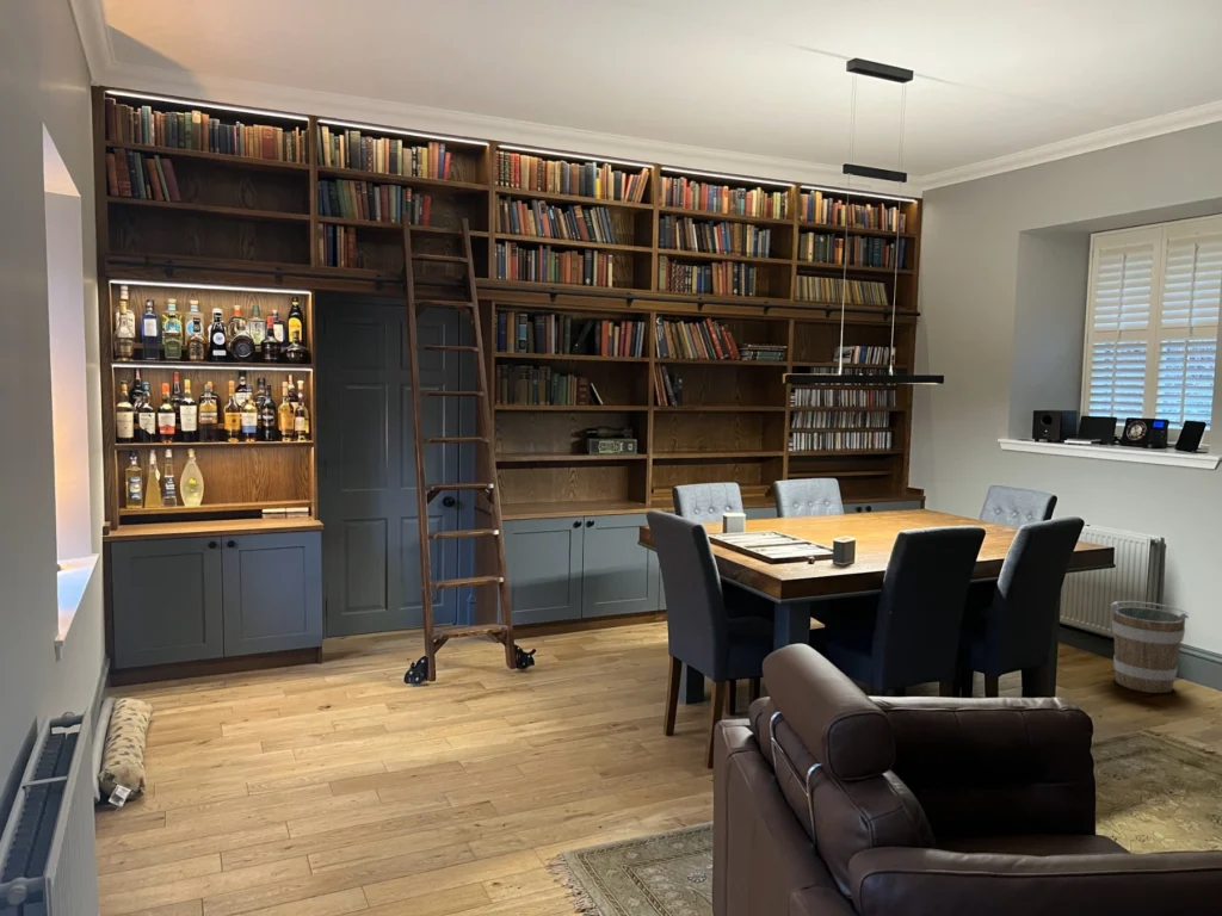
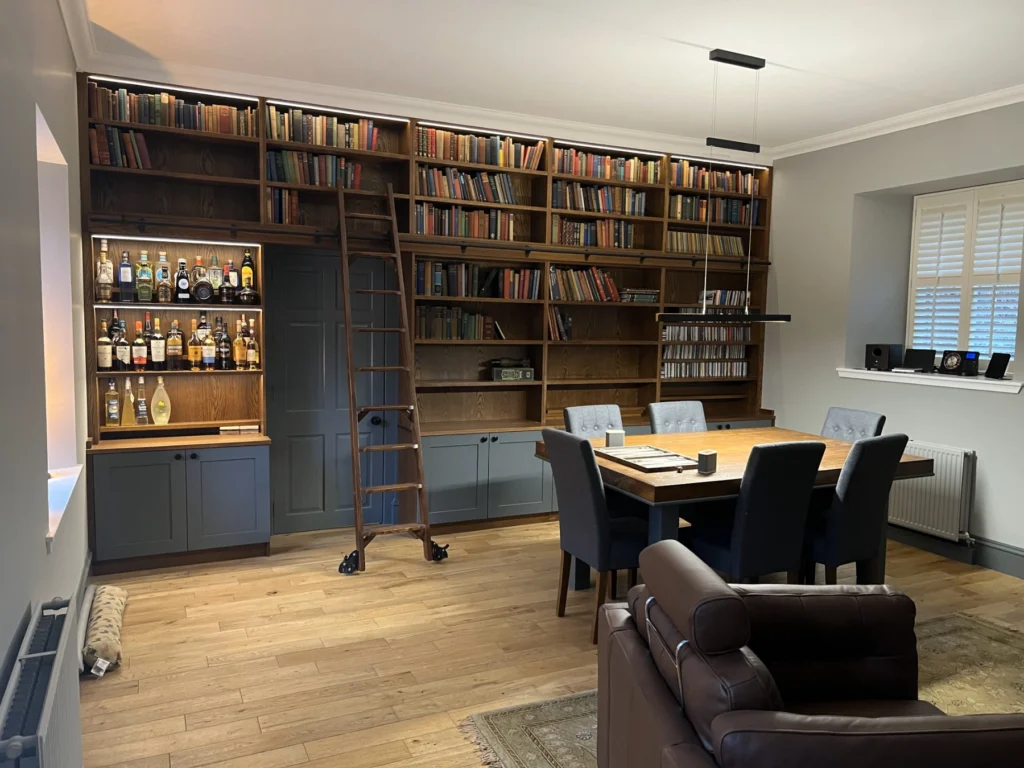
- bucket [1110,600,1190,694]
